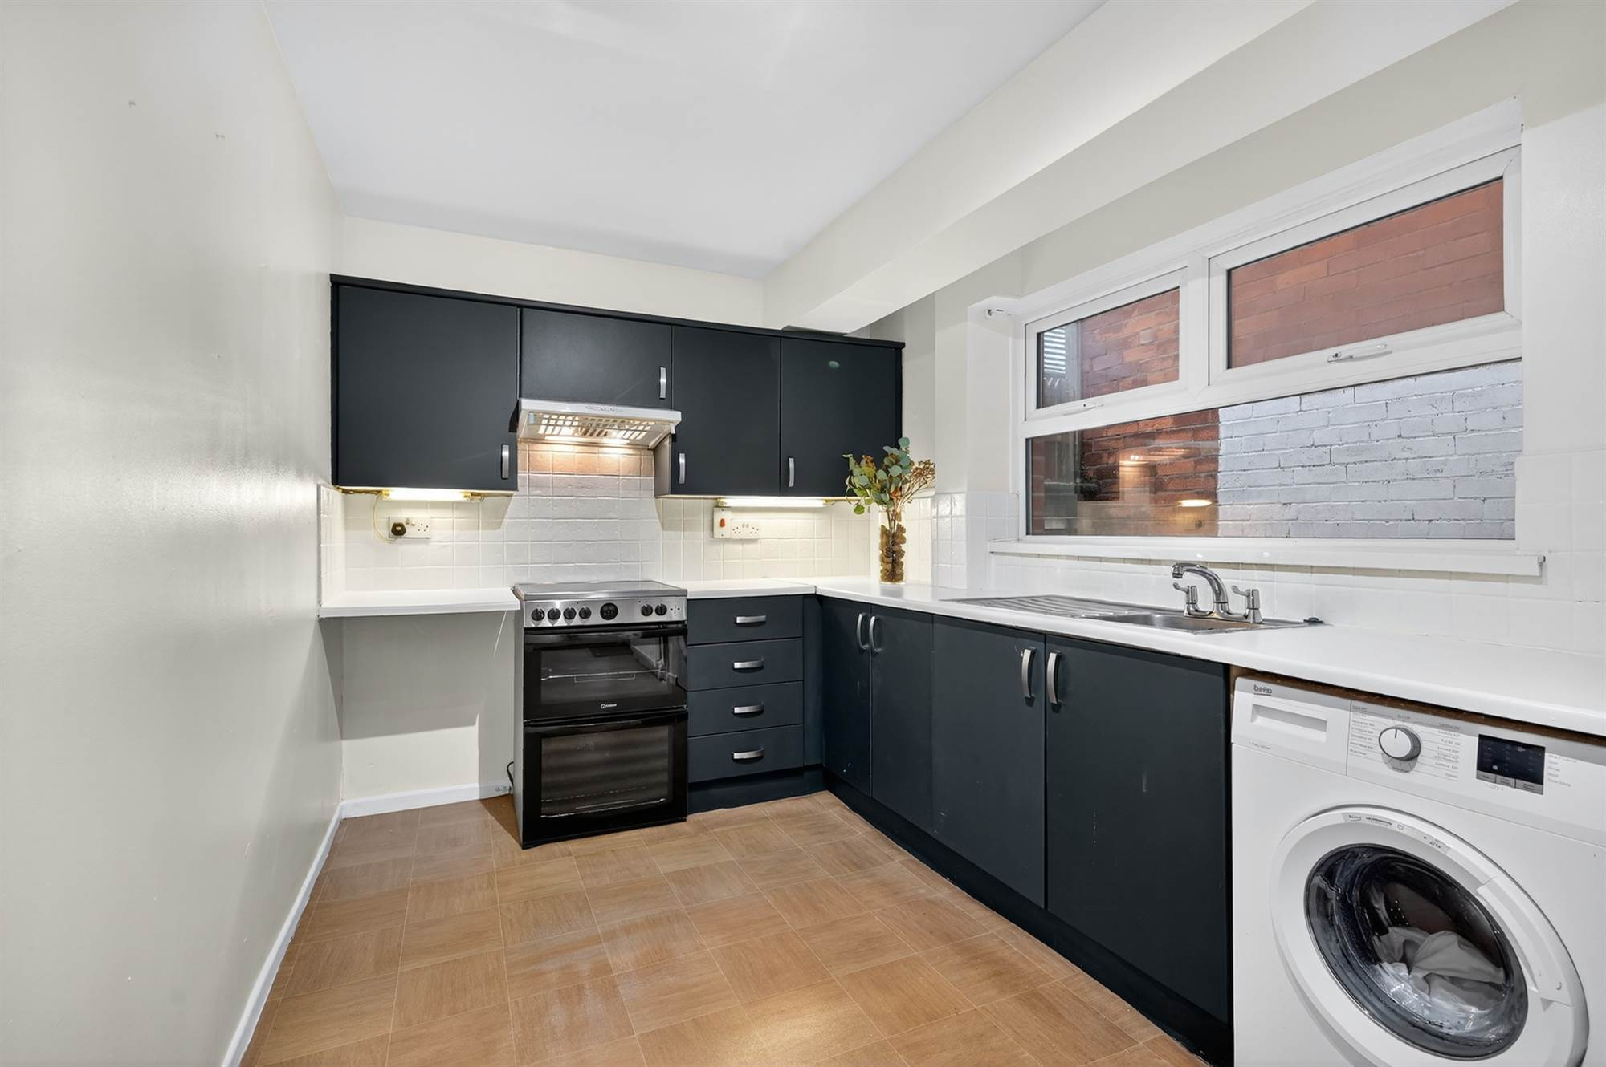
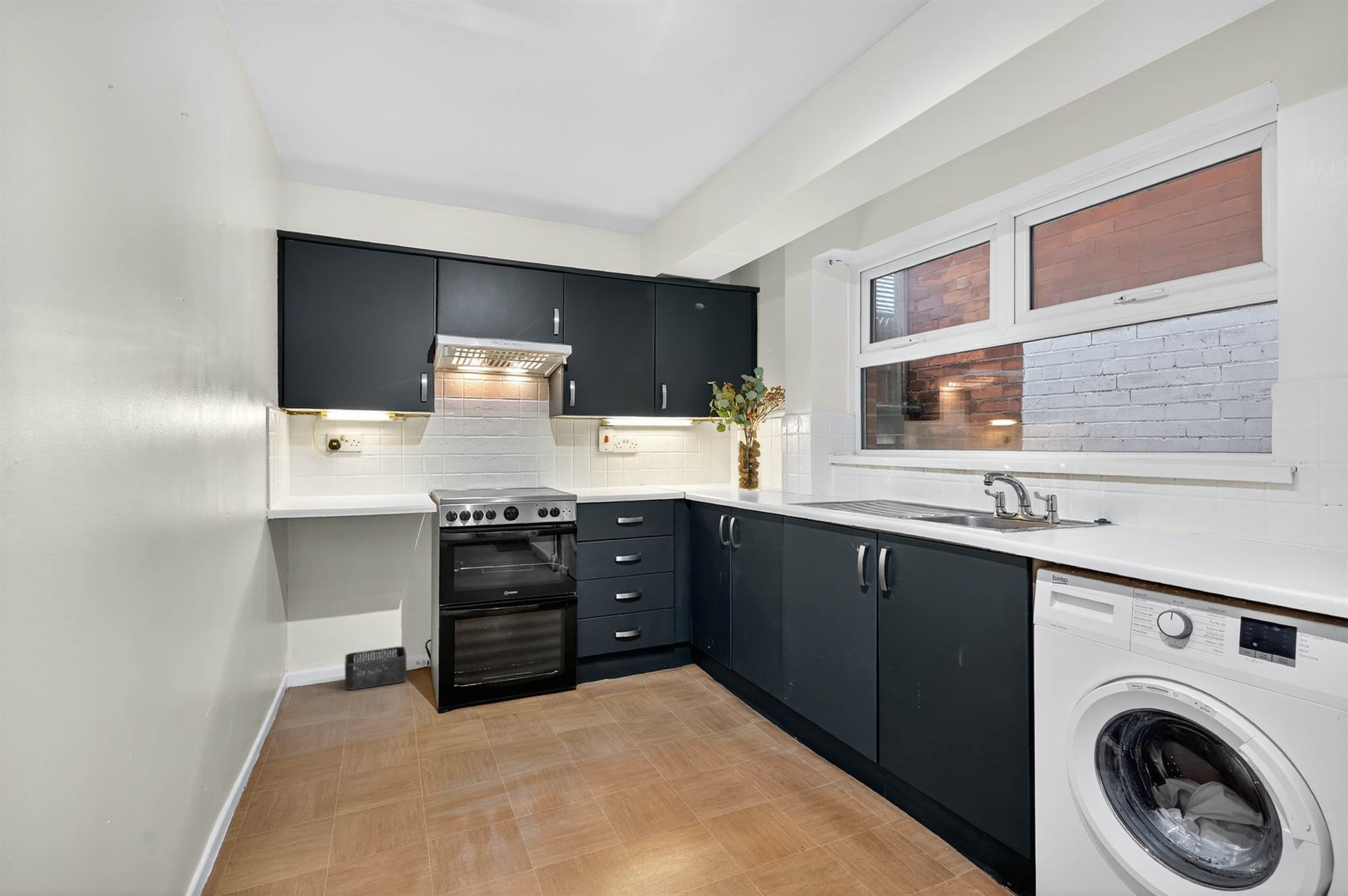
+ storage bin [344,646,408,691]
